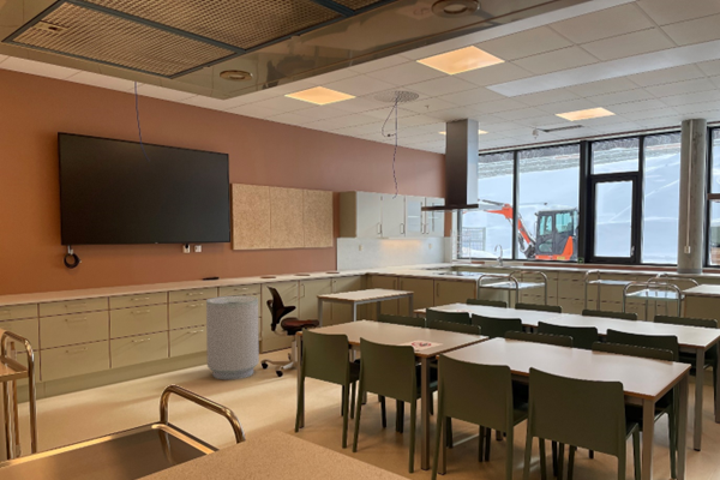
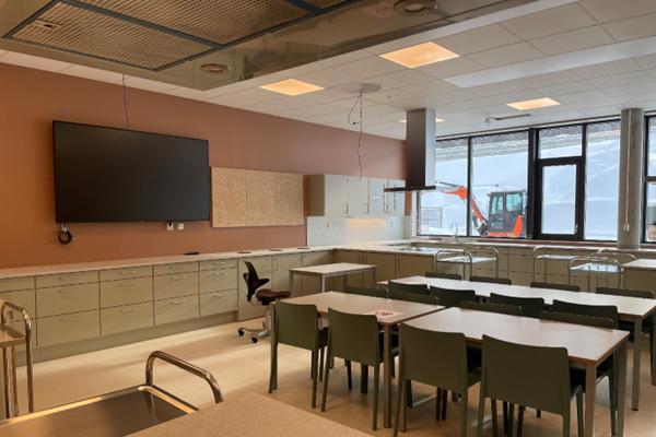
- trash can [205,295,260,380]
